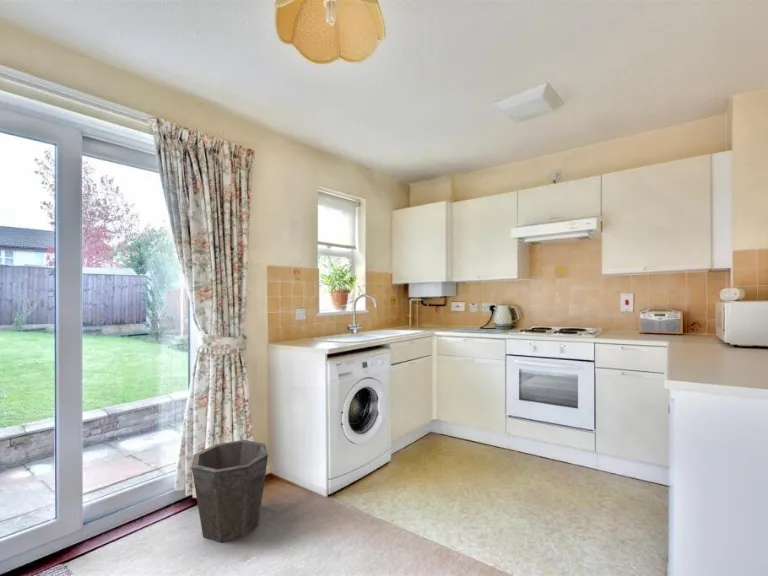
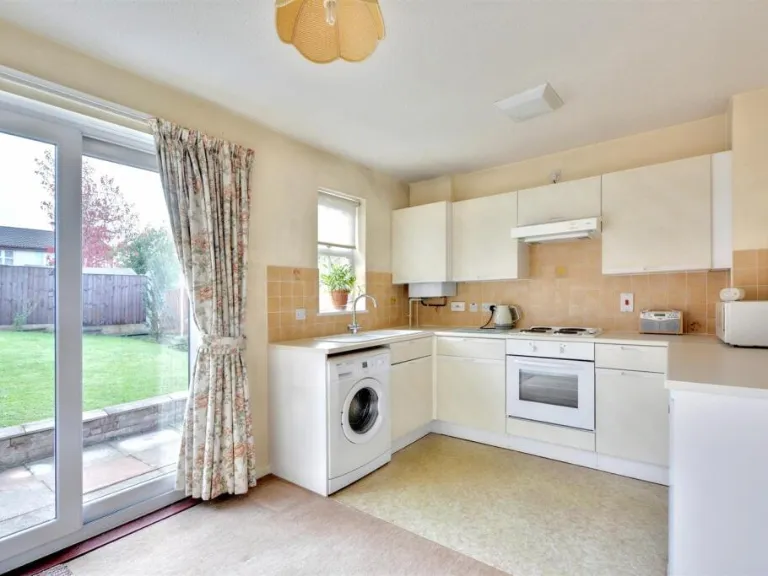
- waste bin [191,439,269,543]
